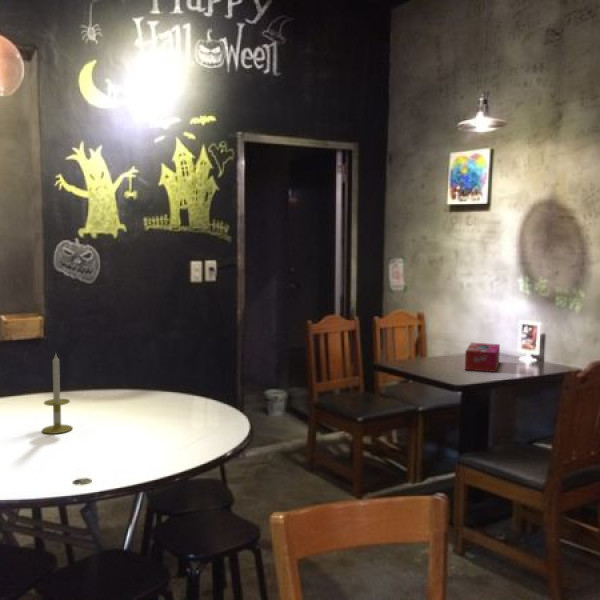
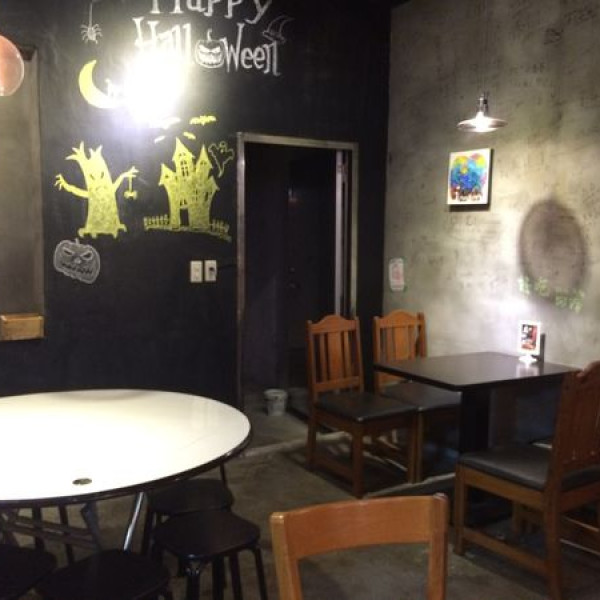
- tissue box [464,342,501,373]
- candle [41,353,74,435]
